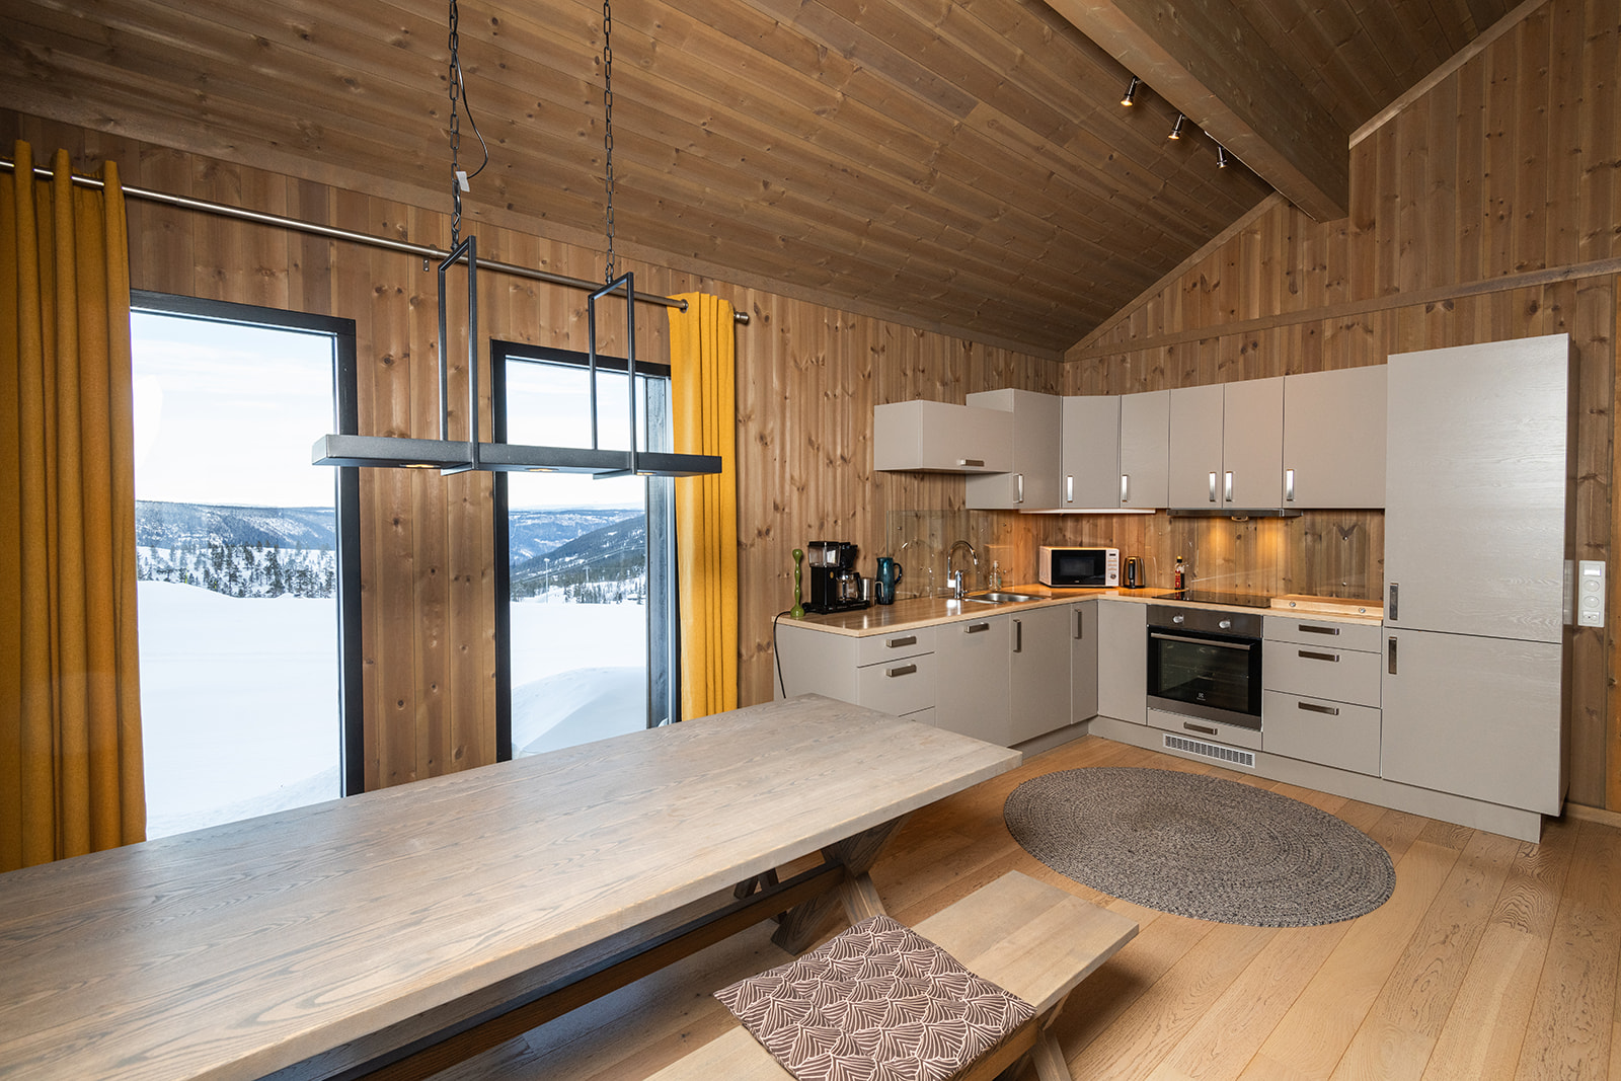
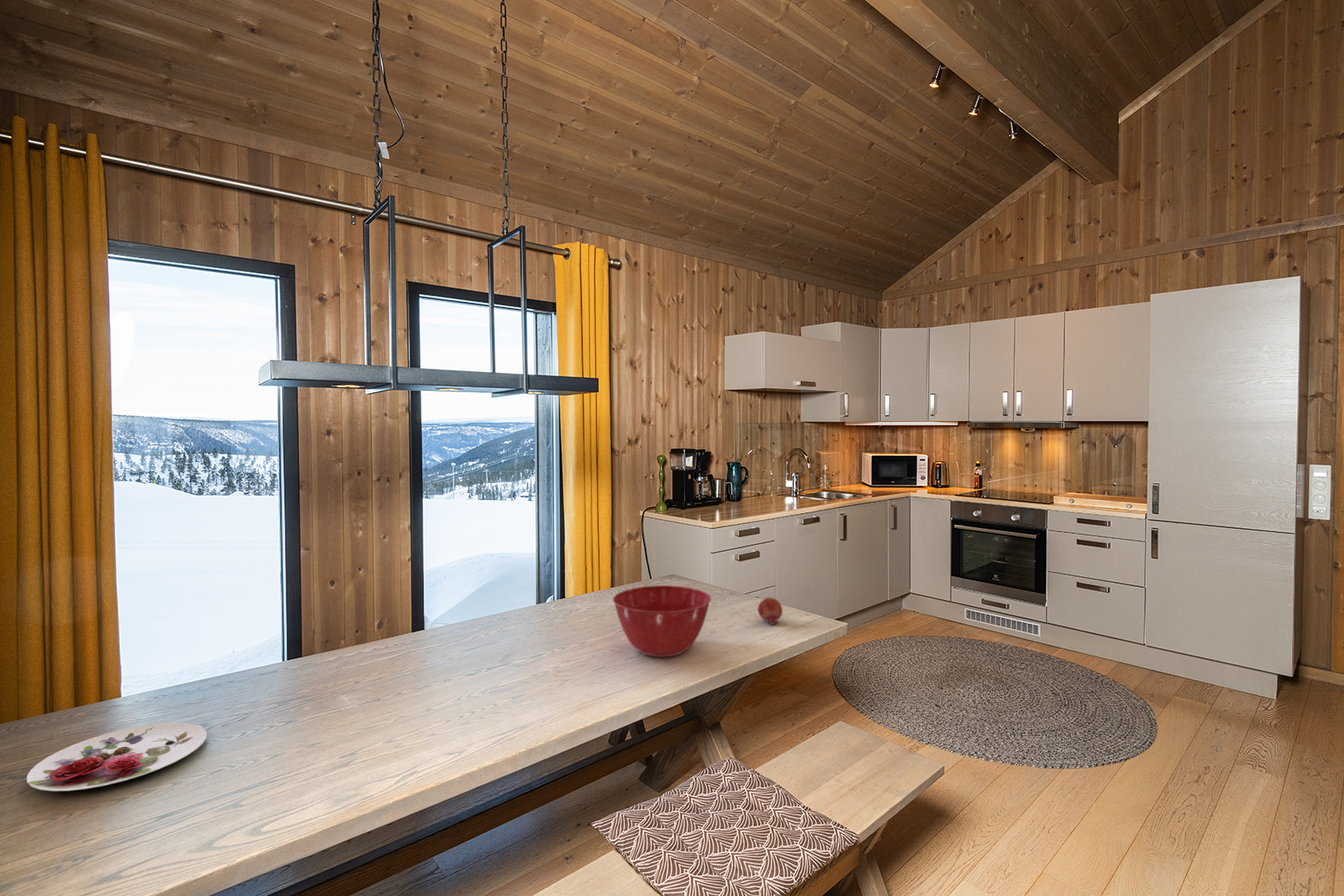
+ fruit [757,596,784,626]
+ plate [26,721,207,792]
+ mixing bowl [612,584,712,658]
